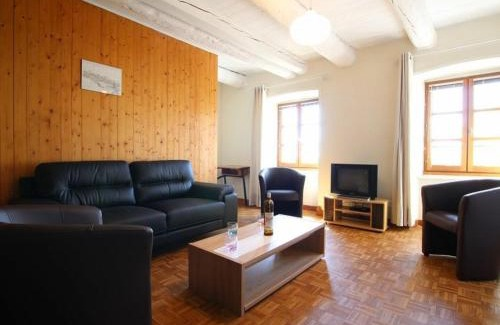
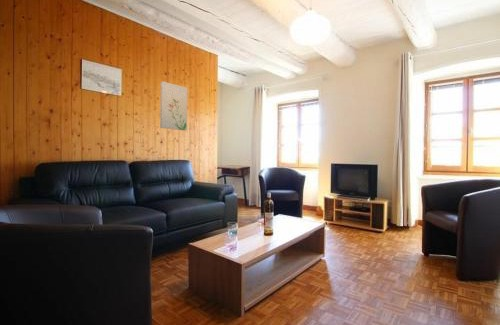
+ wall art [159,80,189,132]
